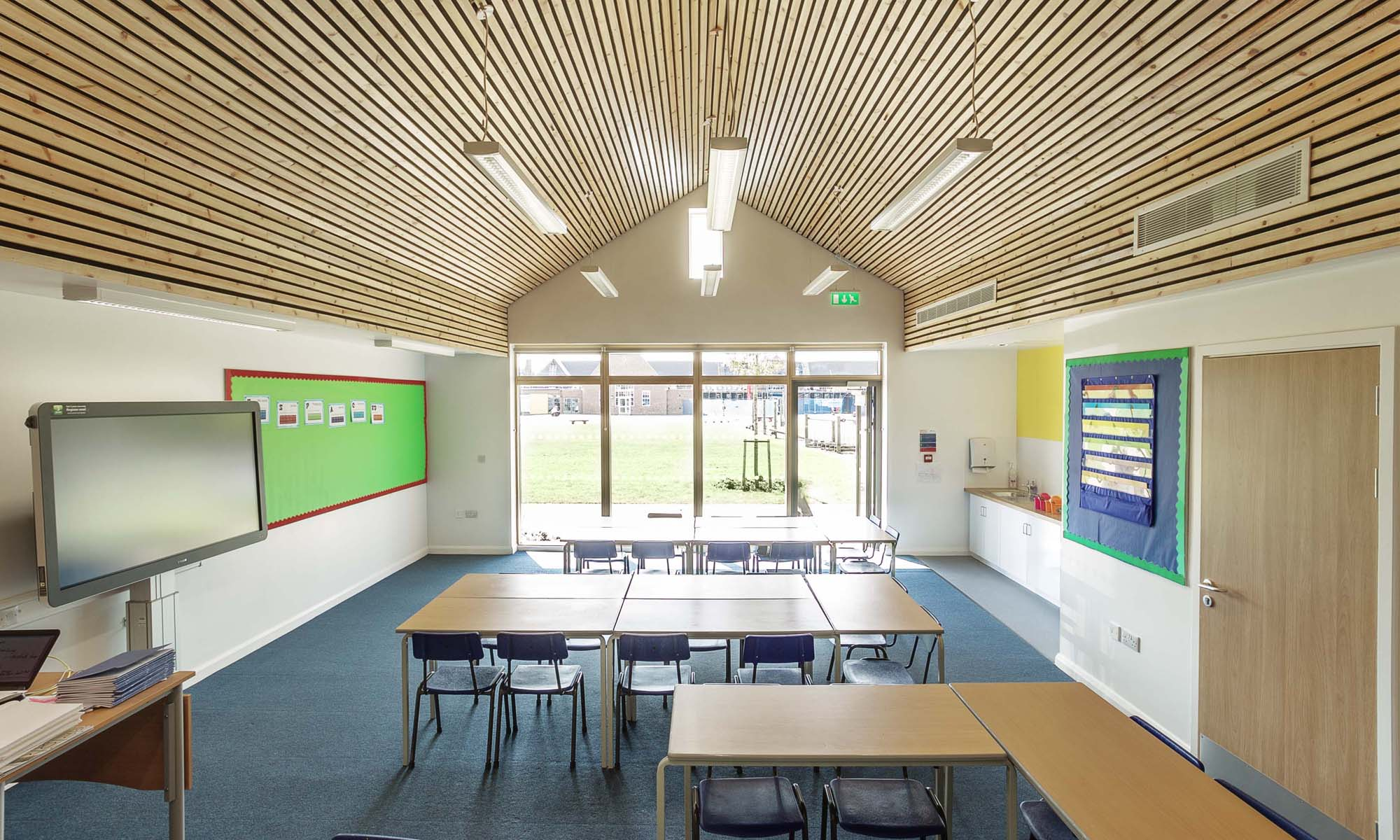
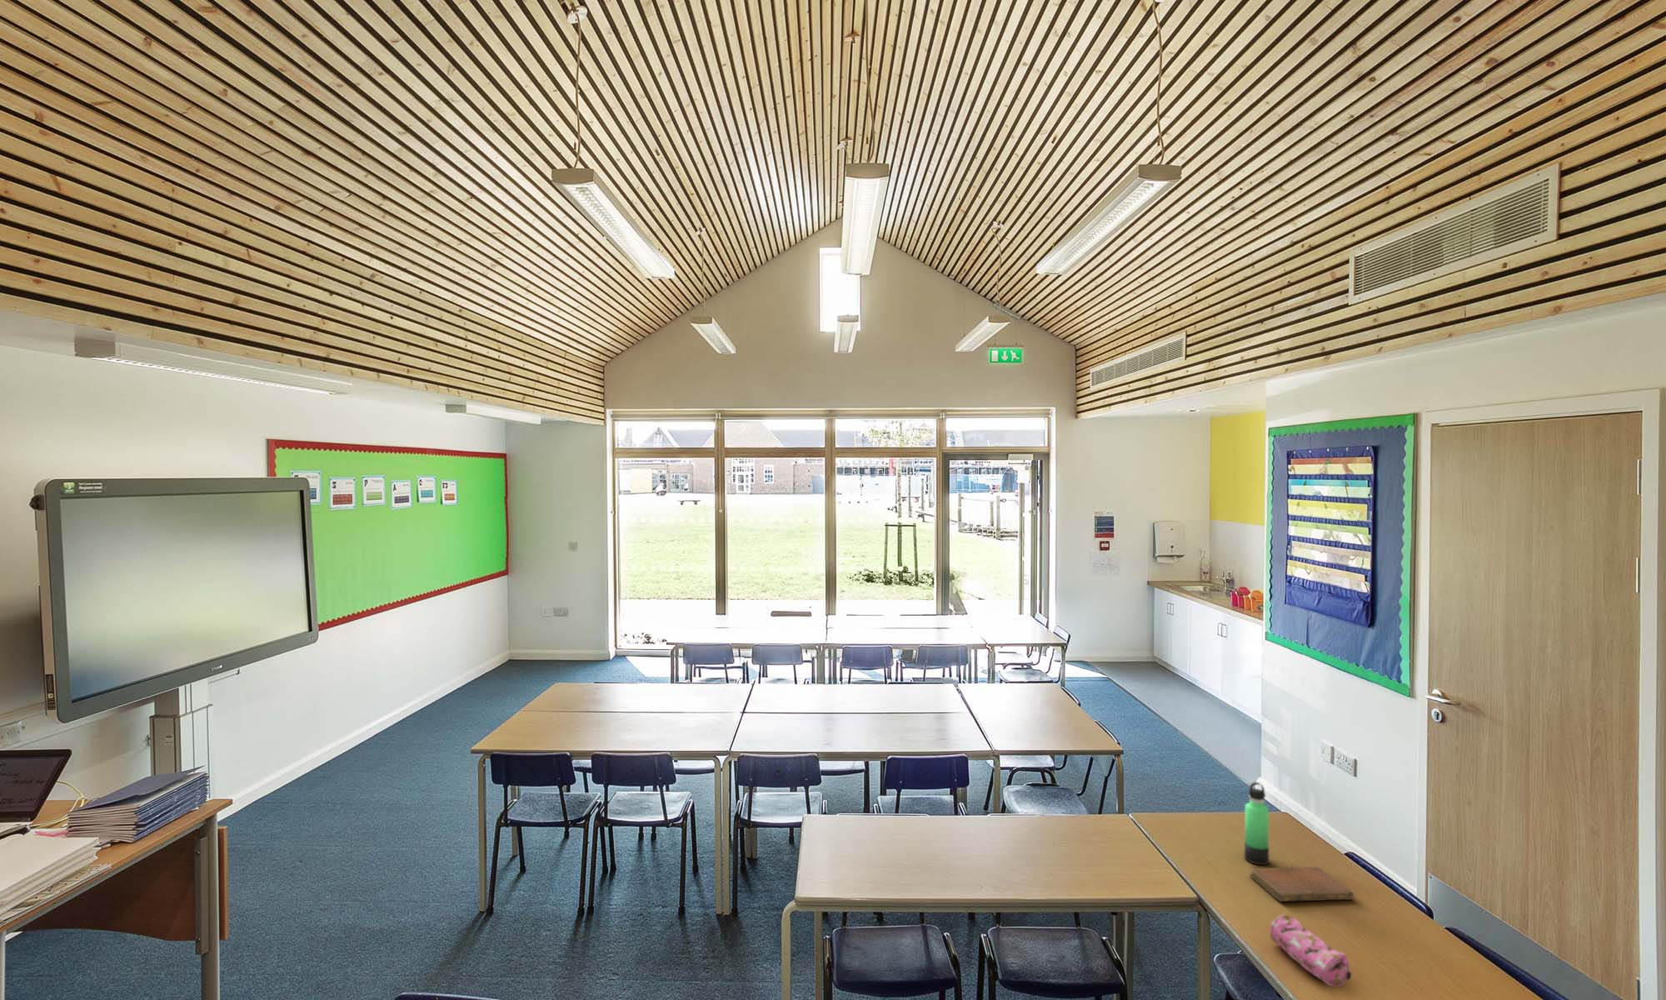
+ notebook [1248,865,1354,902]
+ pencil case [1270,913,1353,988]
+ thermos bottle [1244,781,1270,865]
